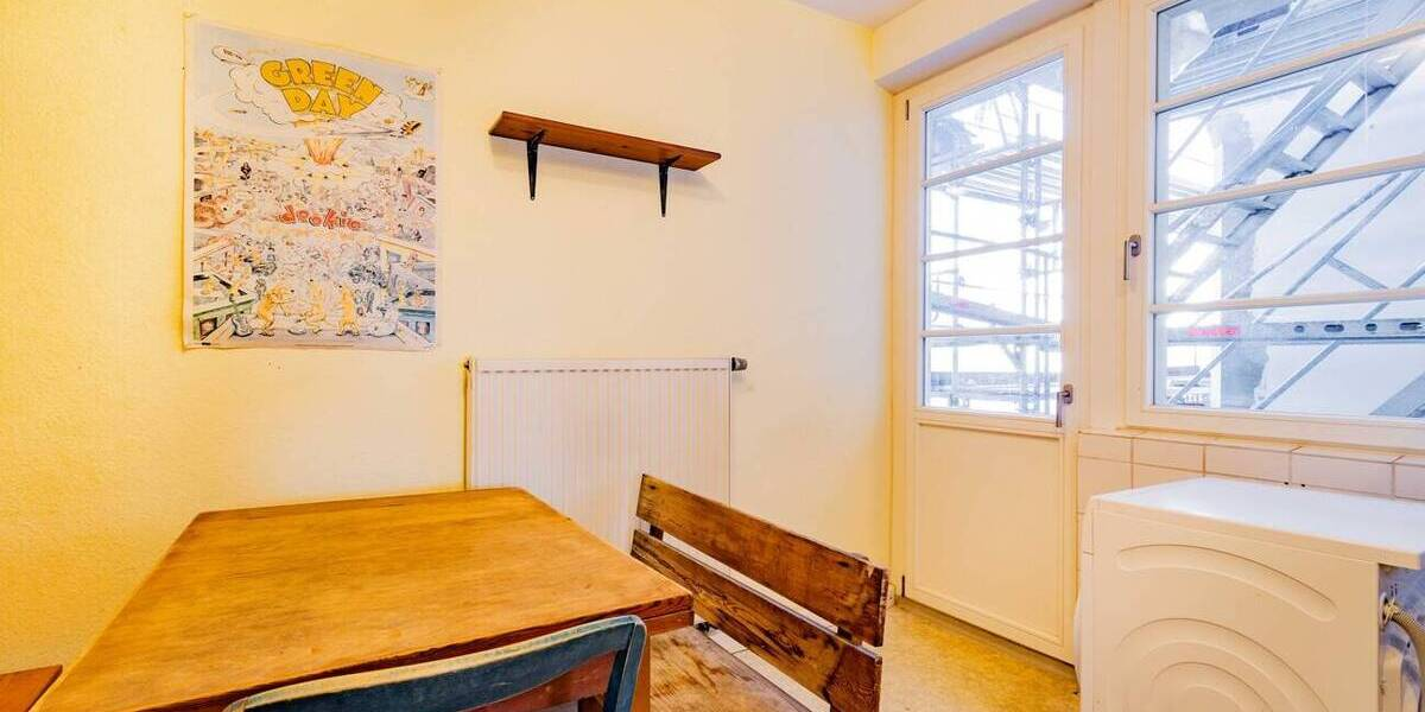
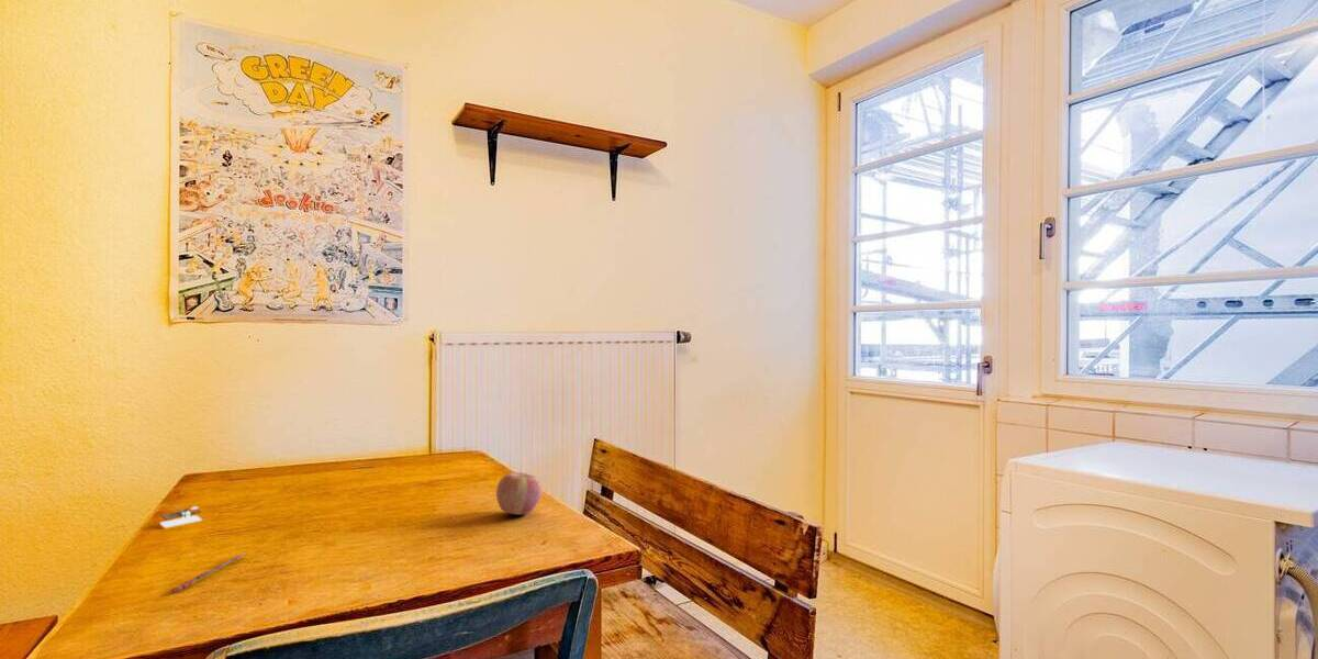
+ apple [495,471,544,515]
+ candle [159,504,203,528]
+ pen [170,552,246,594]
